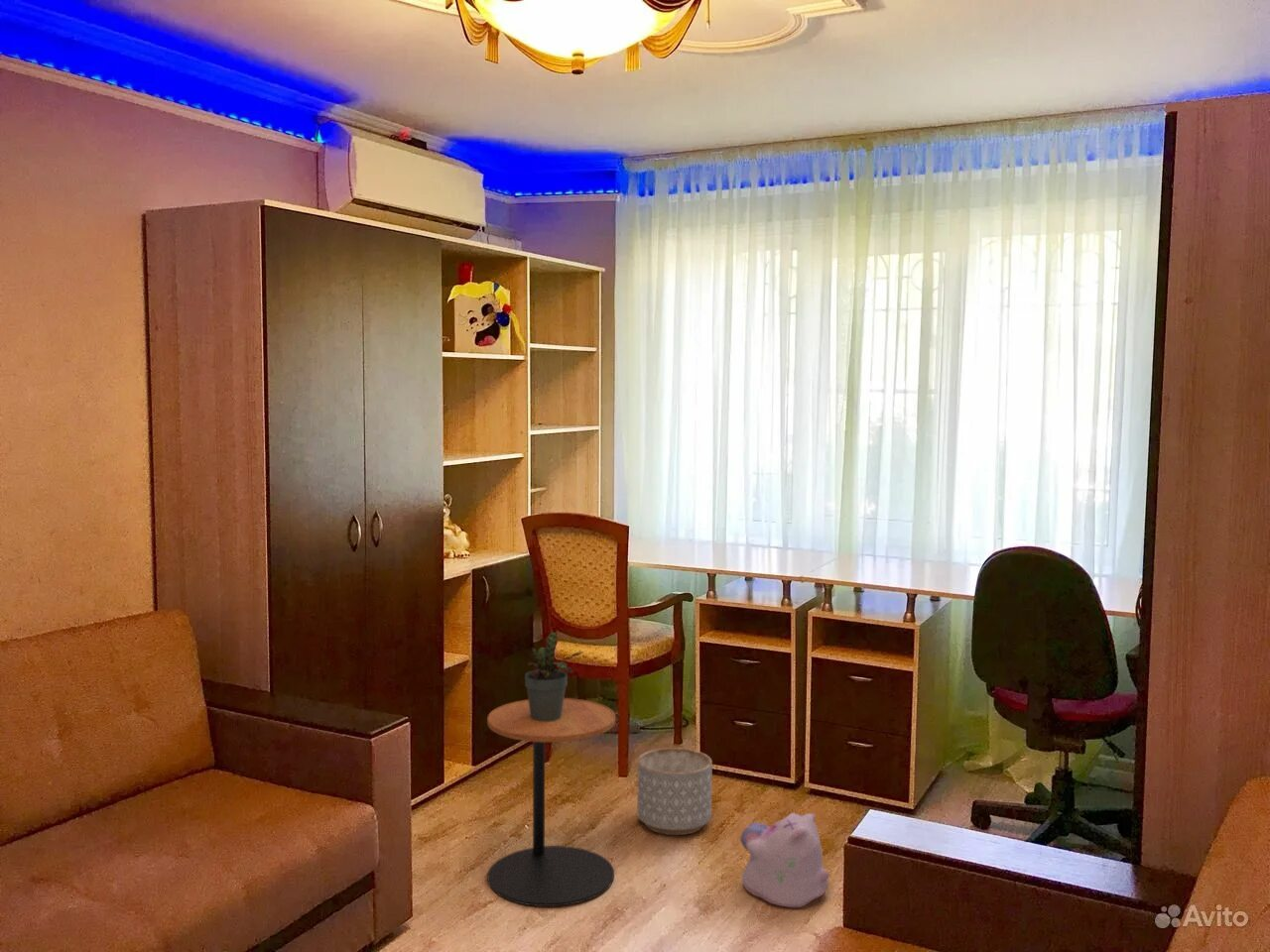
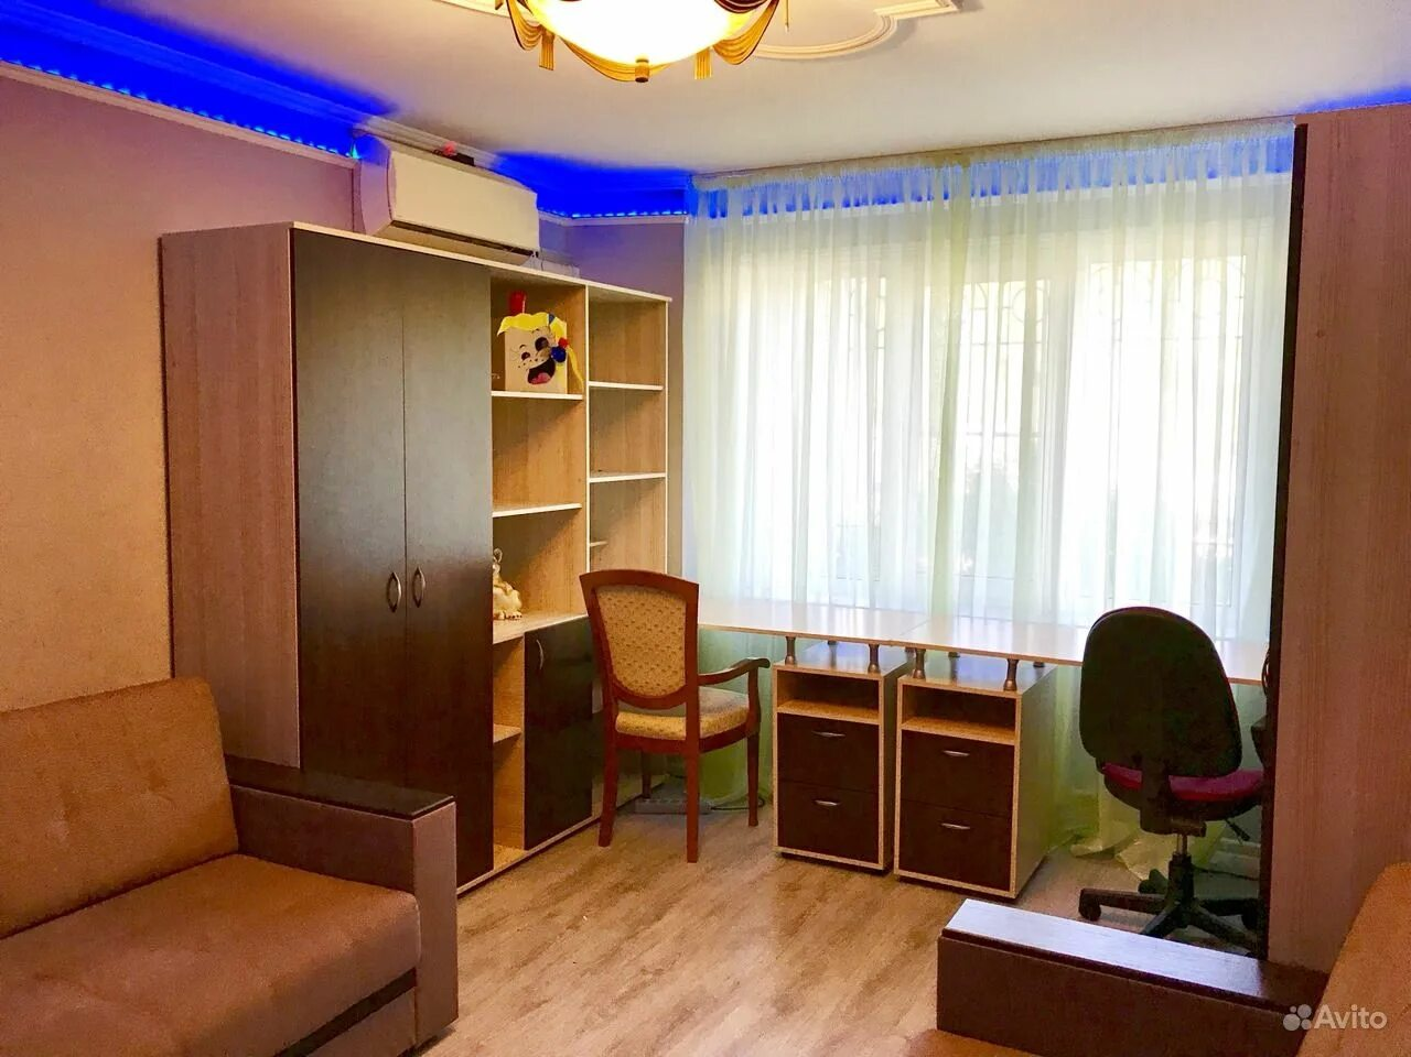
- side table [486,697,616,907]
- planter [636,747,713,836]
- potted plant [524,632,584,722]
- plush toy [739,812,830,908]
